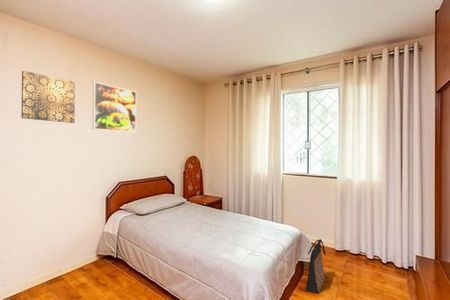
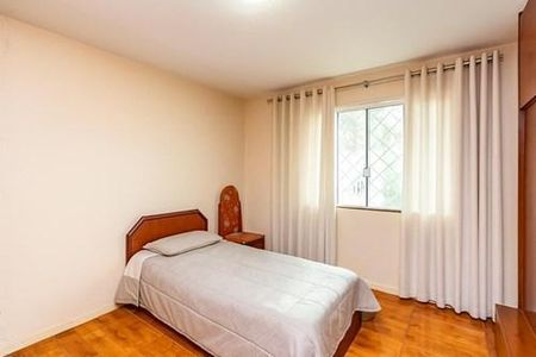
- bag [305,238,327,295]
- wall art [20,70,76,124]
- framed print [92,81,137,134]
